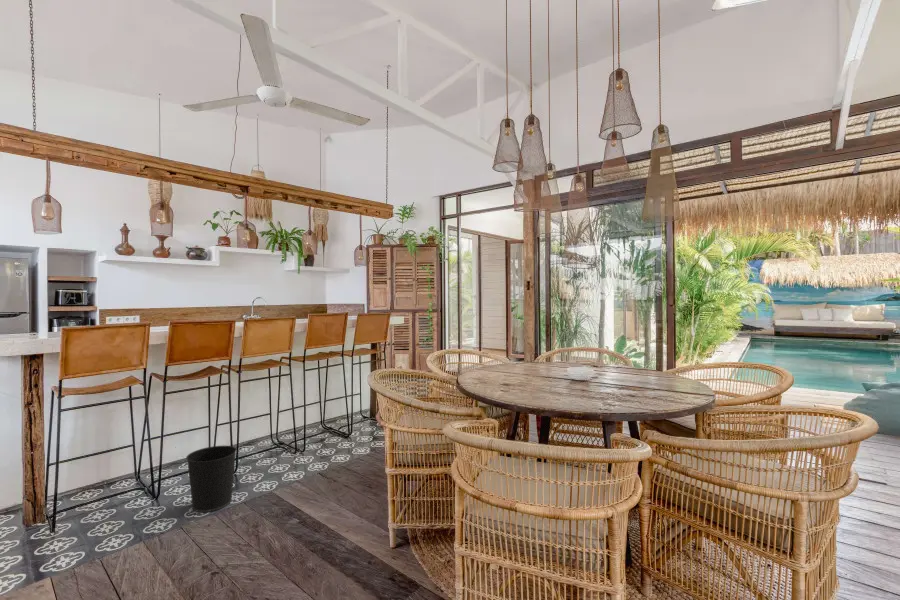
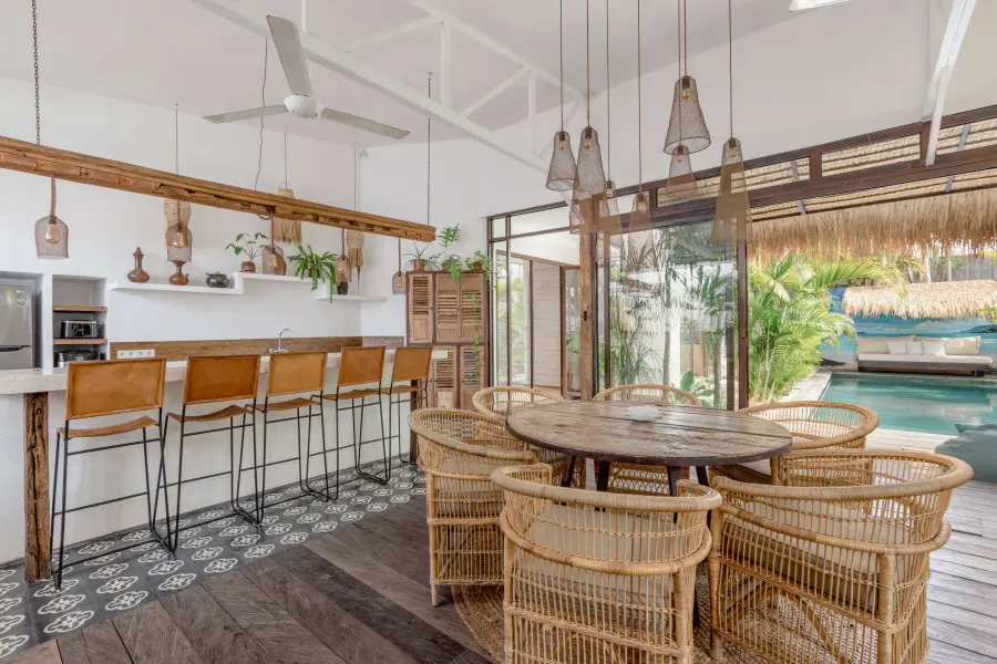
- wastebasket [185,445,237,513]
